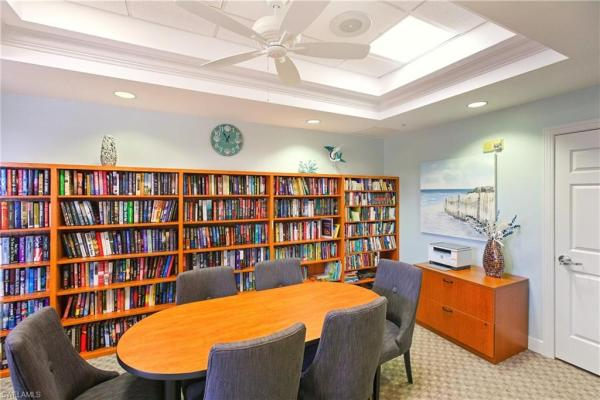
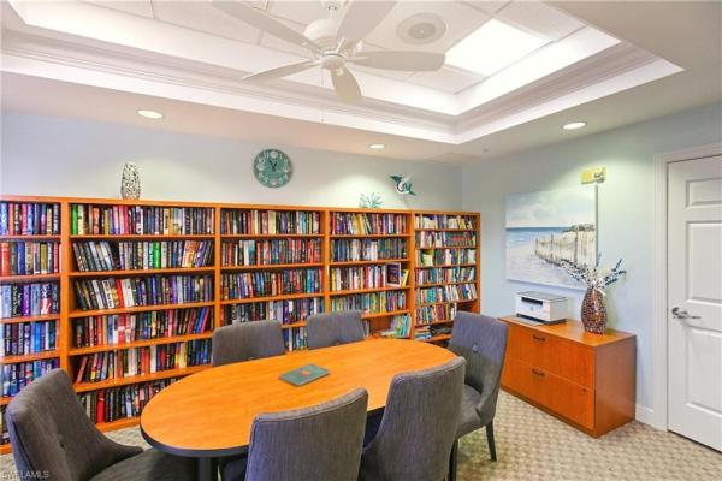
+ book [278,362,331,387]
